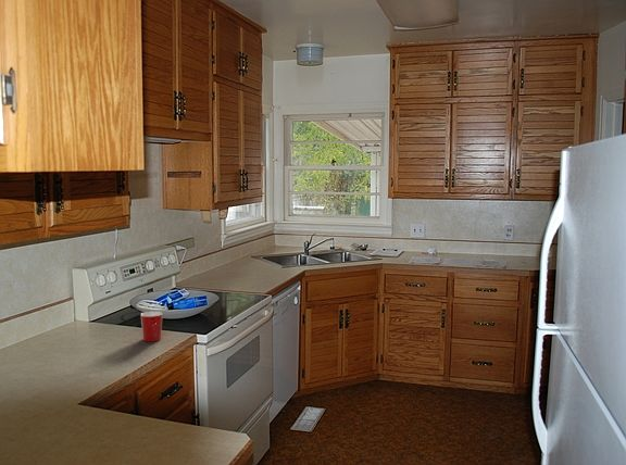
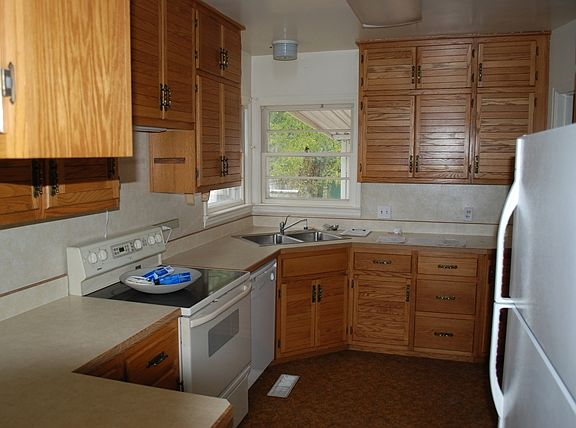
- mug [140,311,164,342]
